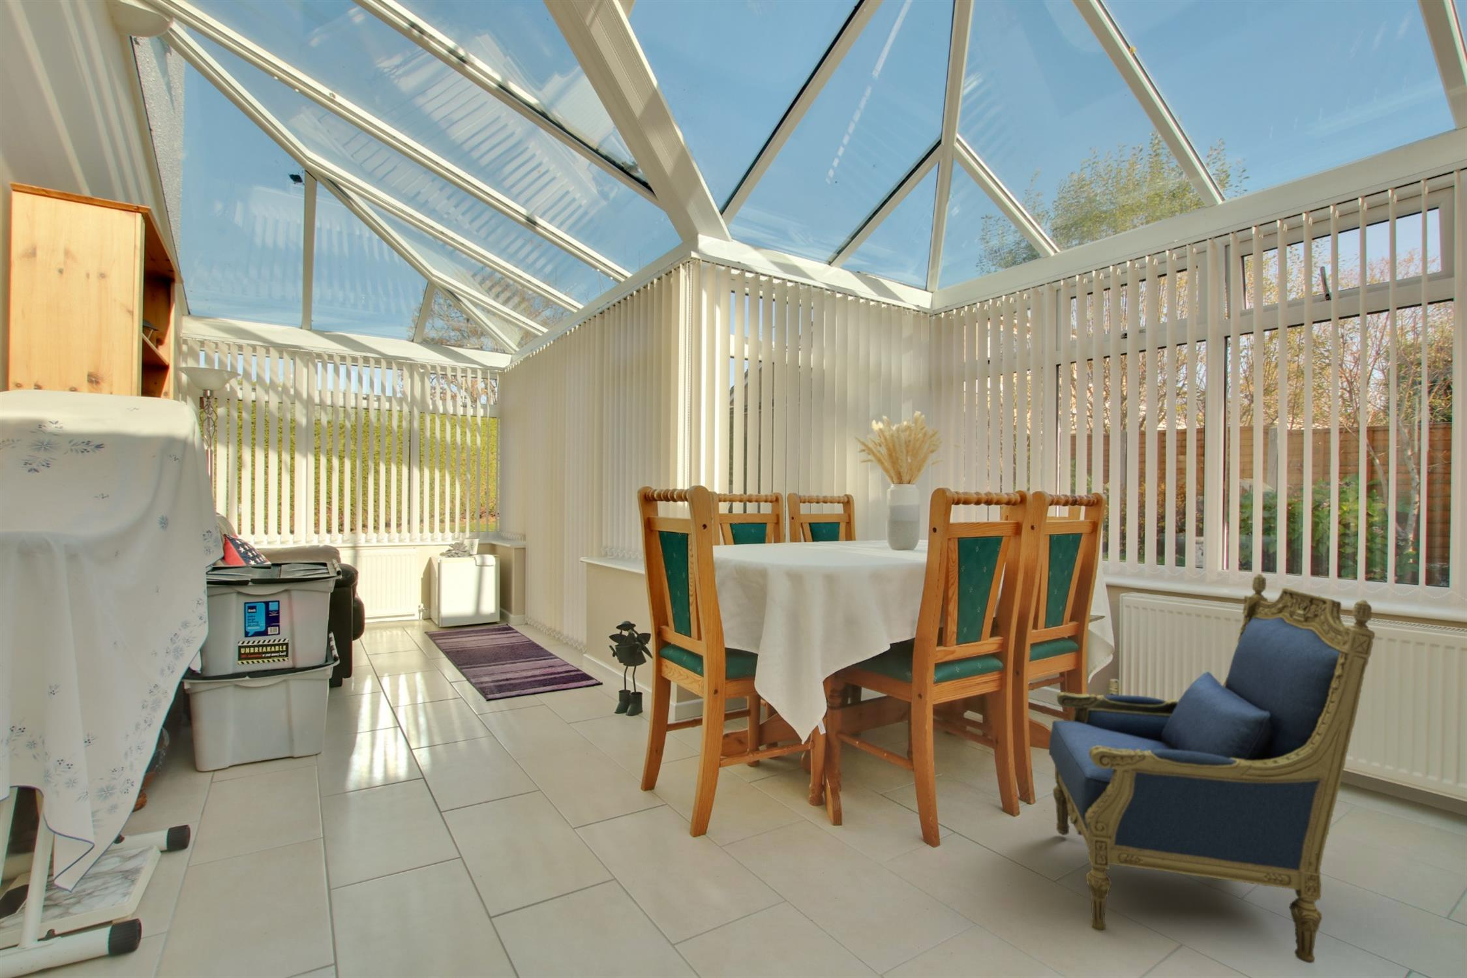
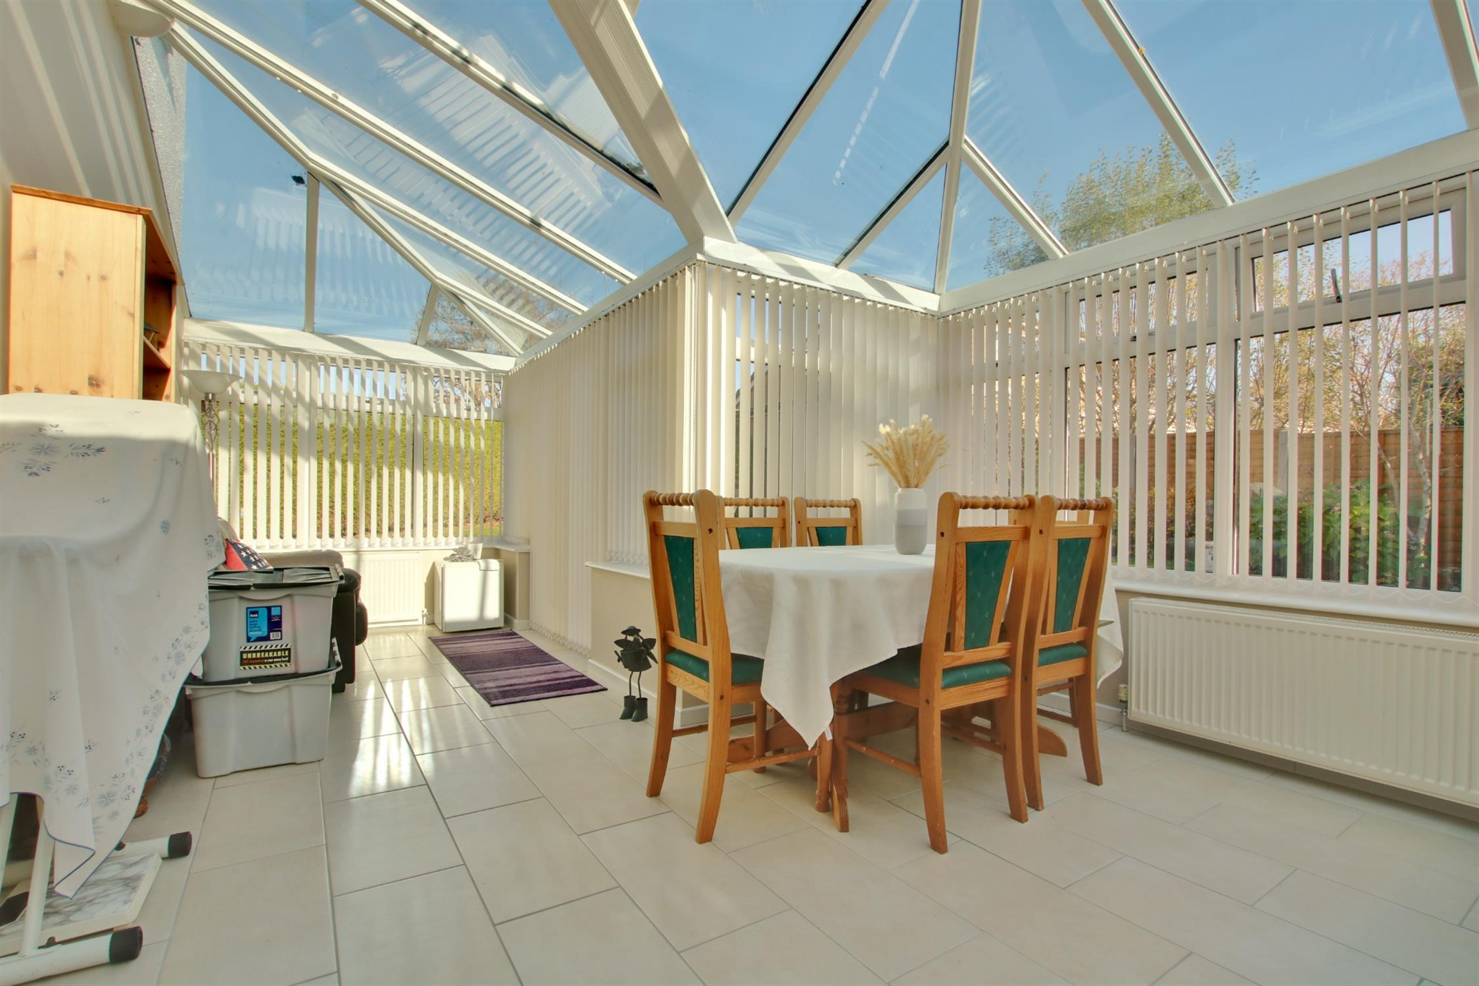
- armchair [1048,573,1375,964]
